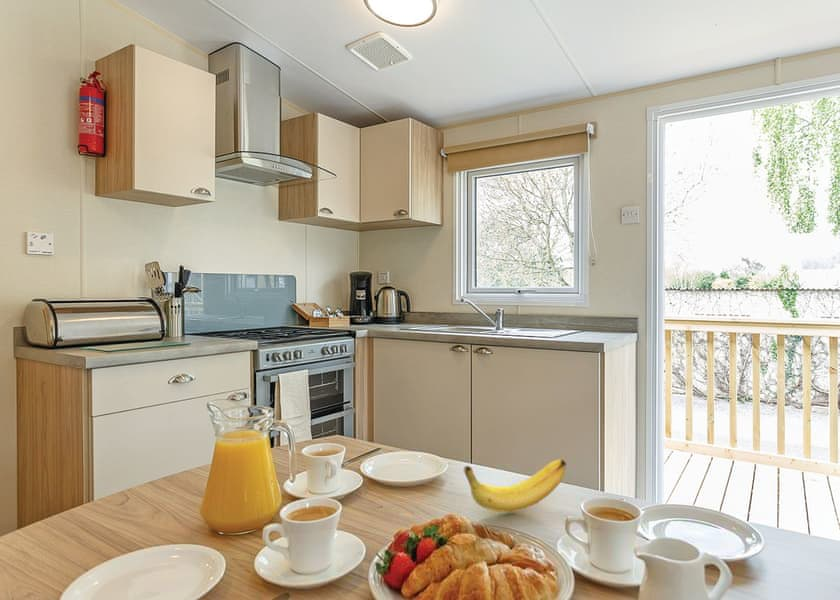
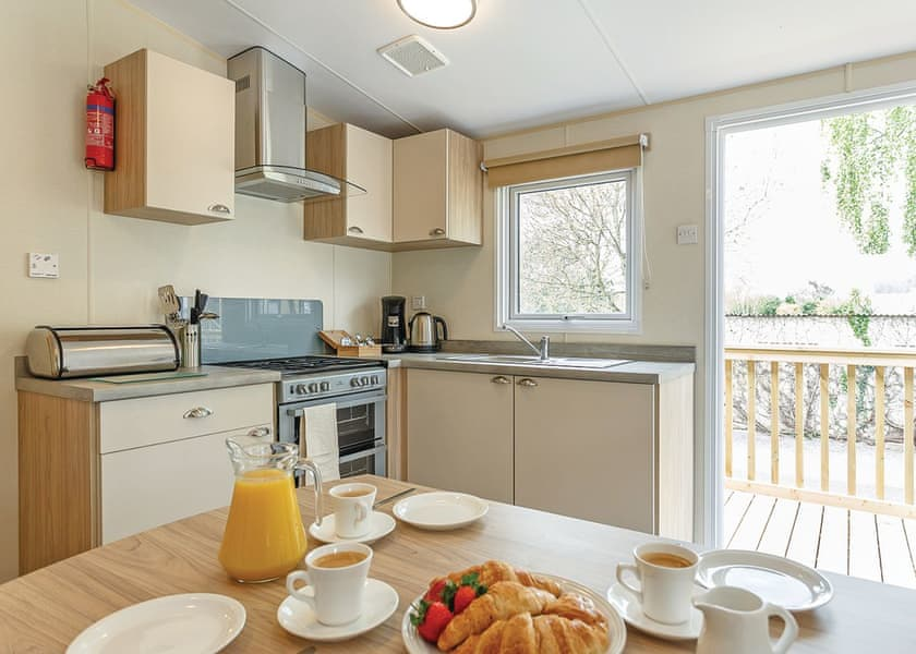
- banana [463,458,567,513]
